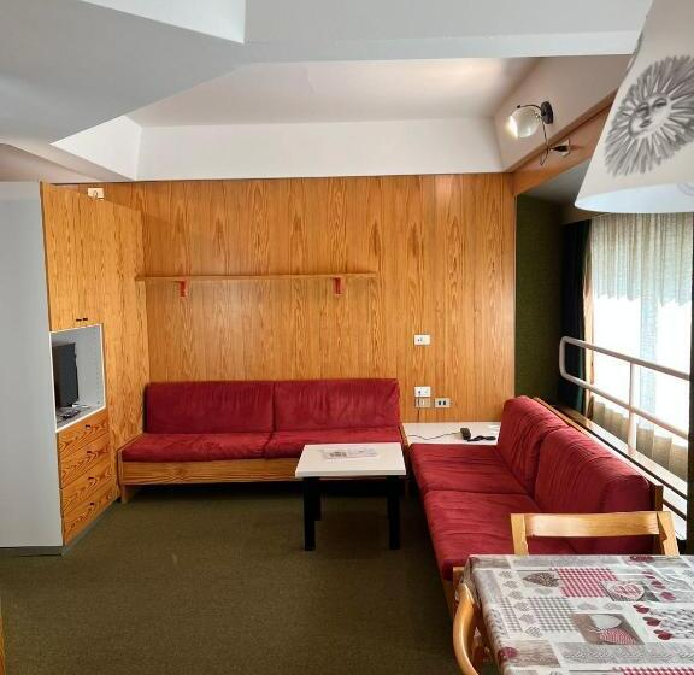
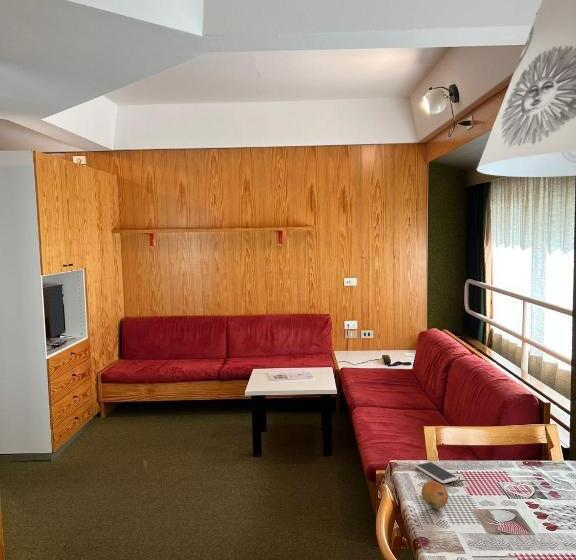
+ smartphone [415,461,459,484]
+ fruit [420,480,449,510]
